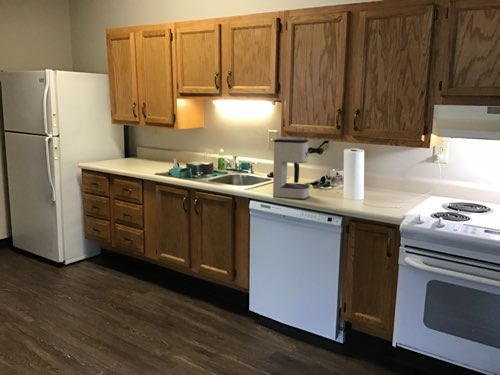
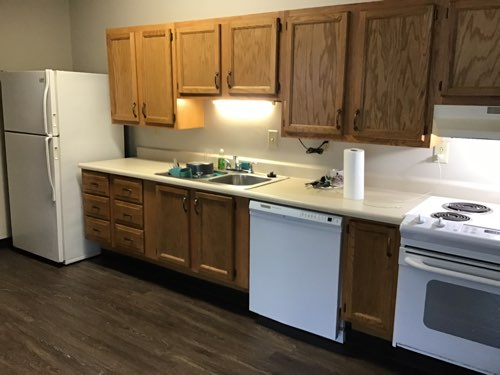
- coffee maker [272,137,311,200]
